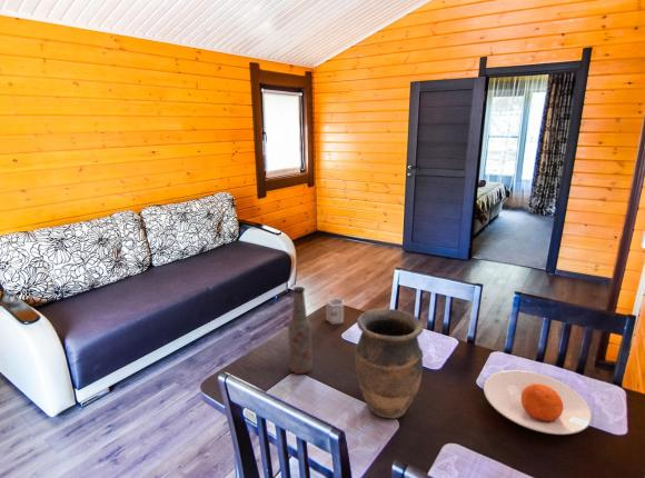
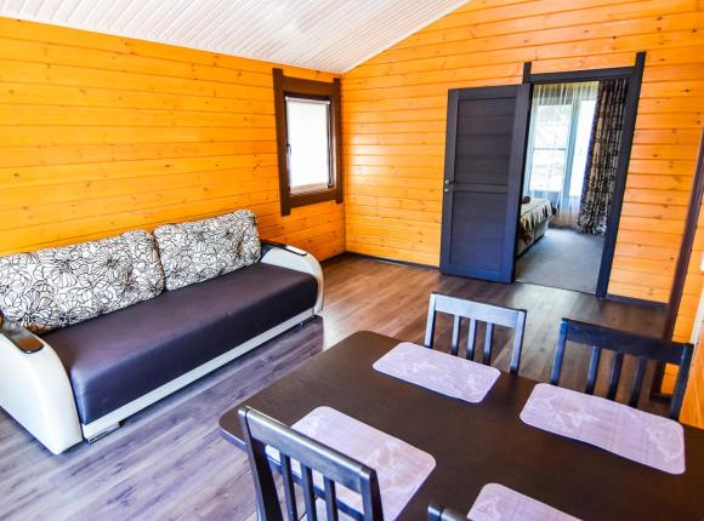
- vase [354,308,425,419]
- cup [325,297,345,325]
- plate [483,369,593,436]
- bottle [287,286,314,375]
